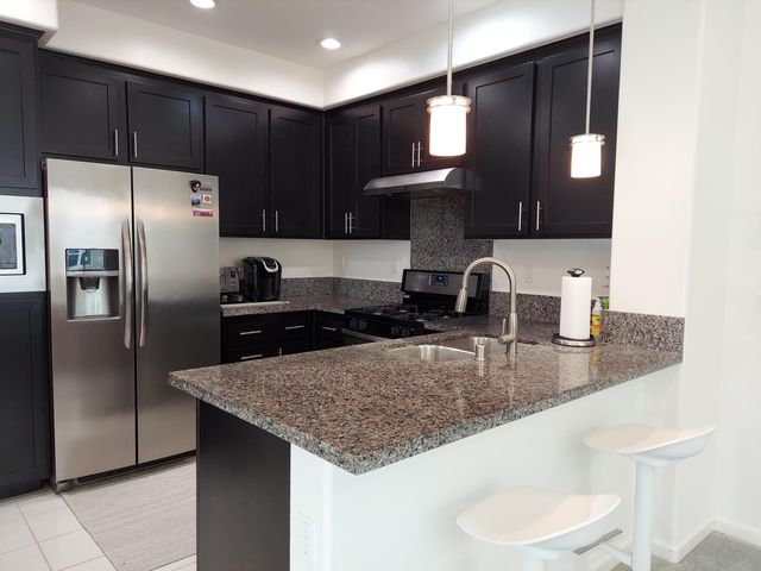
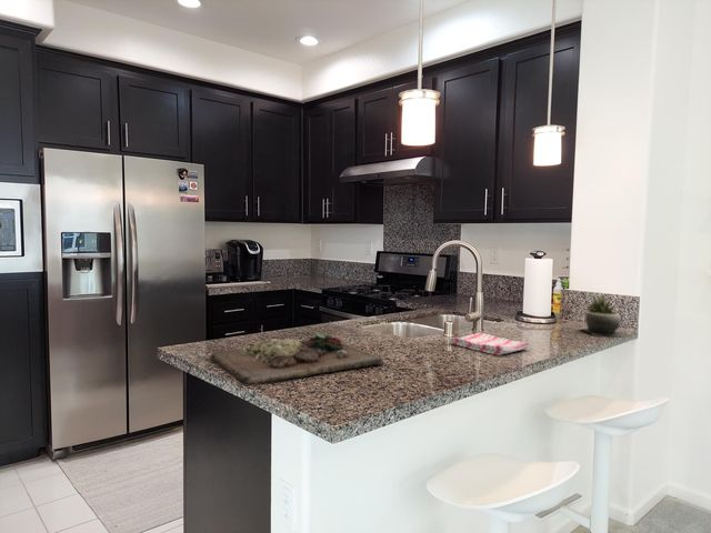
+ succulent plant [579,296,629,338]
+ cutting board [209,333,385,386]
+ dish towel [448,332,530,356]
